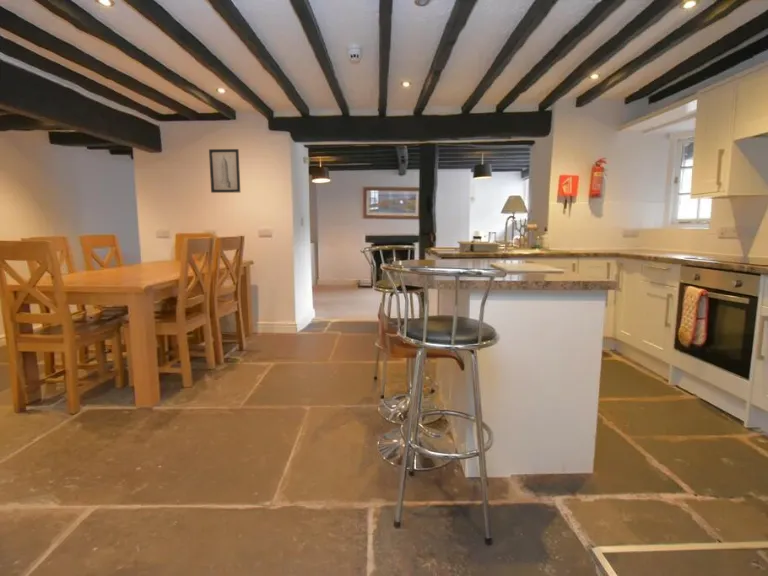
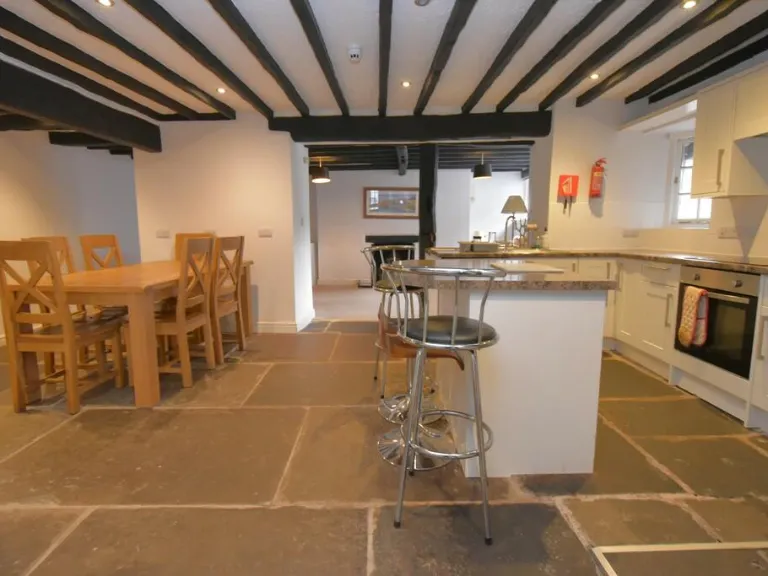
- wall art [208,148,241,194]
